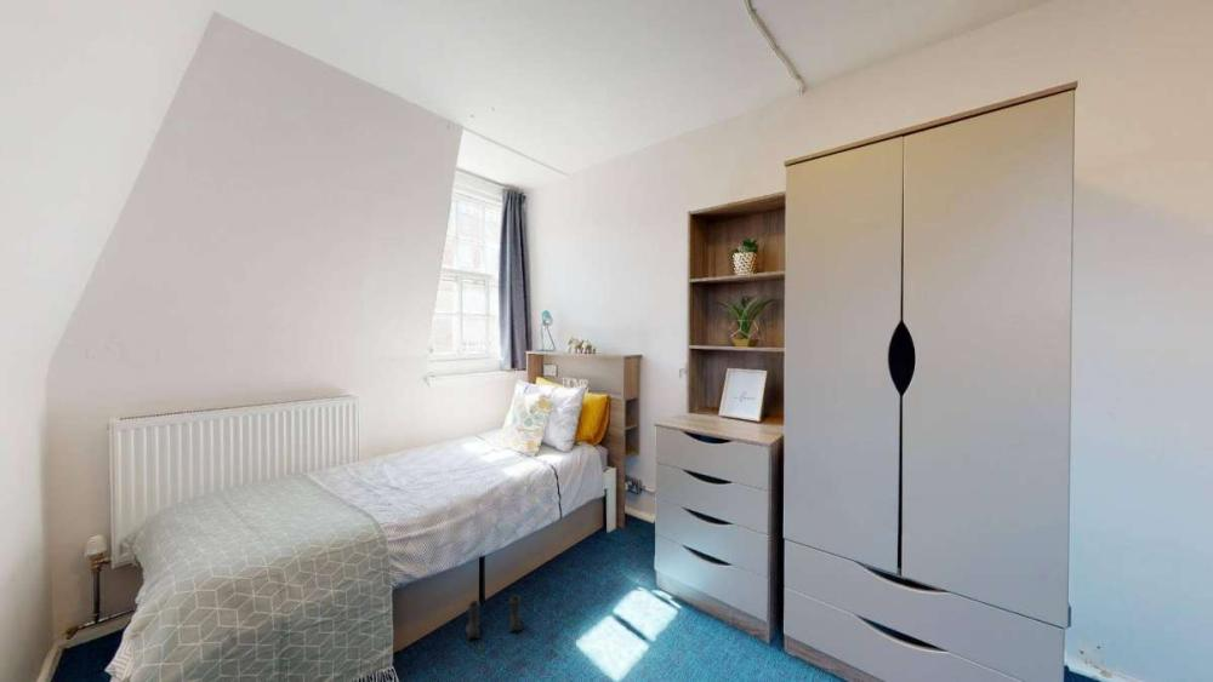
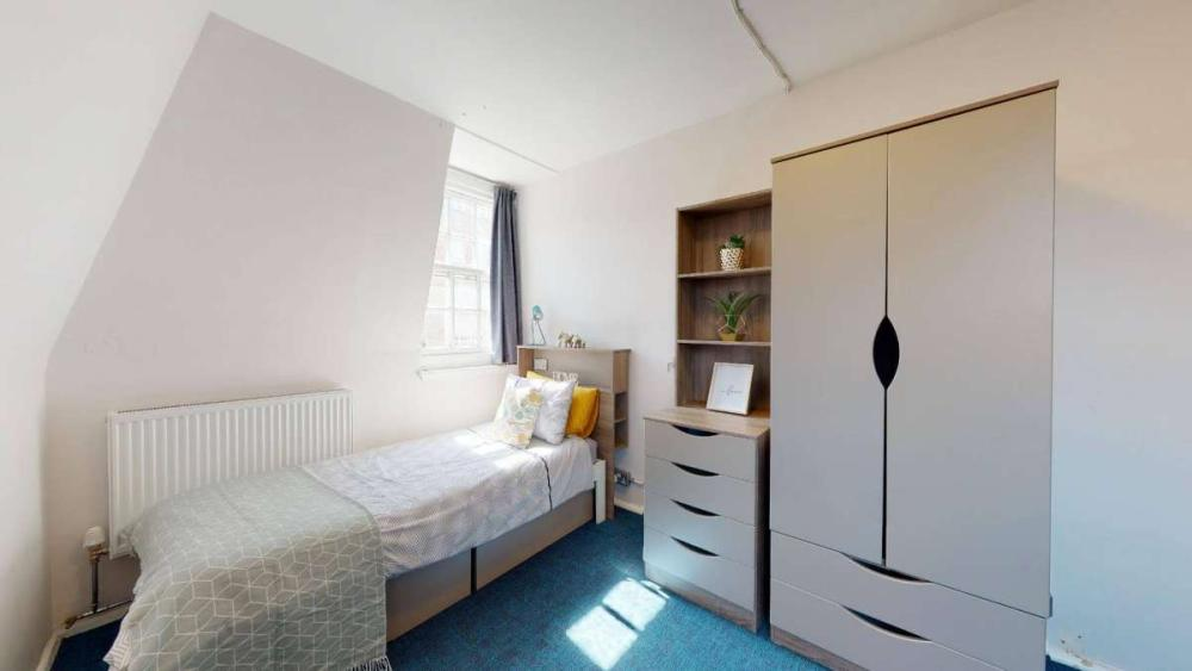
- boots [465,594,524,640]
